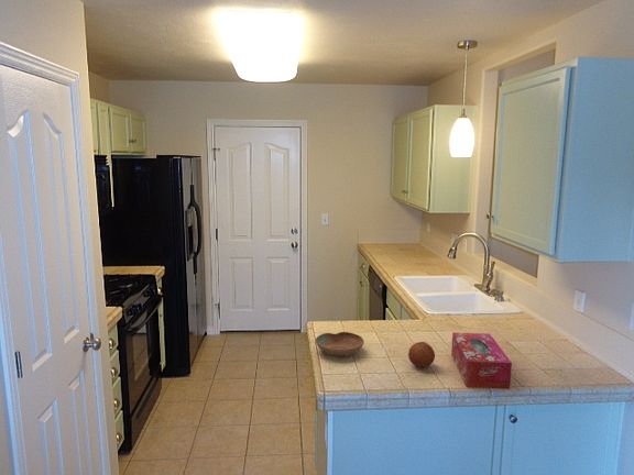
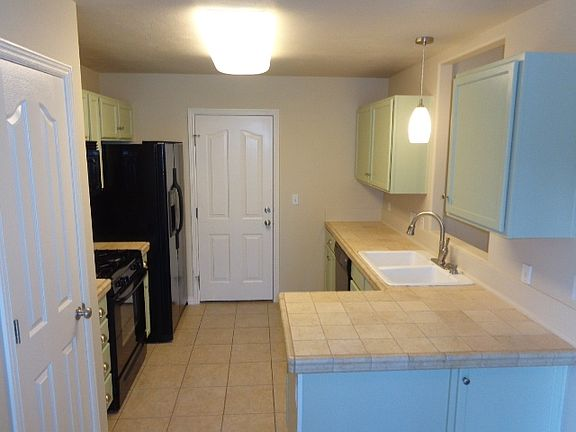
- tissue box [450,331,513,390]
- bowl [315,331,365,357]
- fruit [407,341,436,368]
